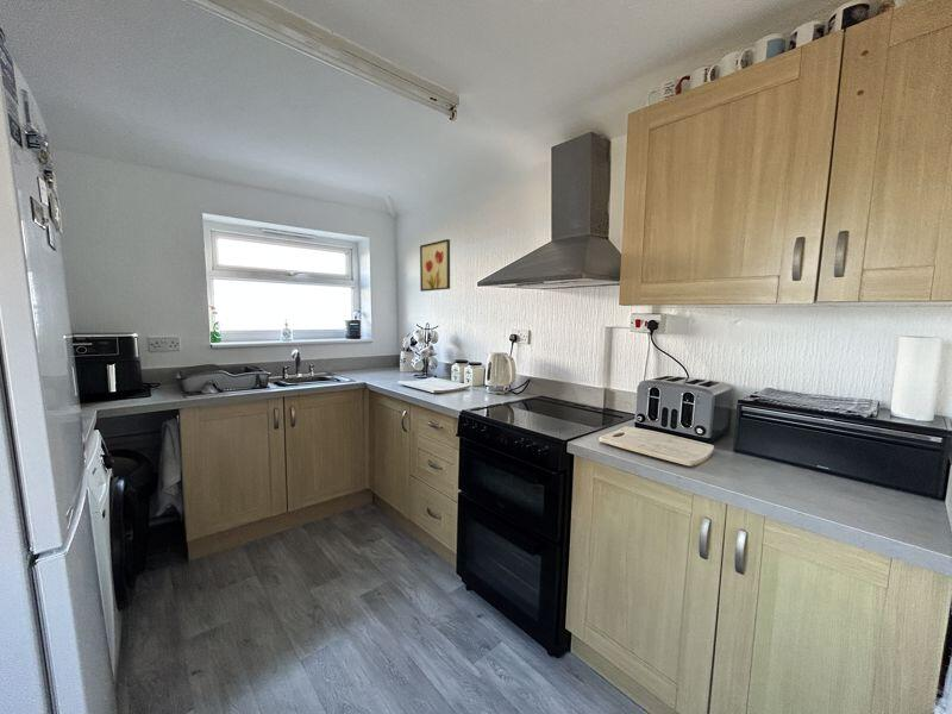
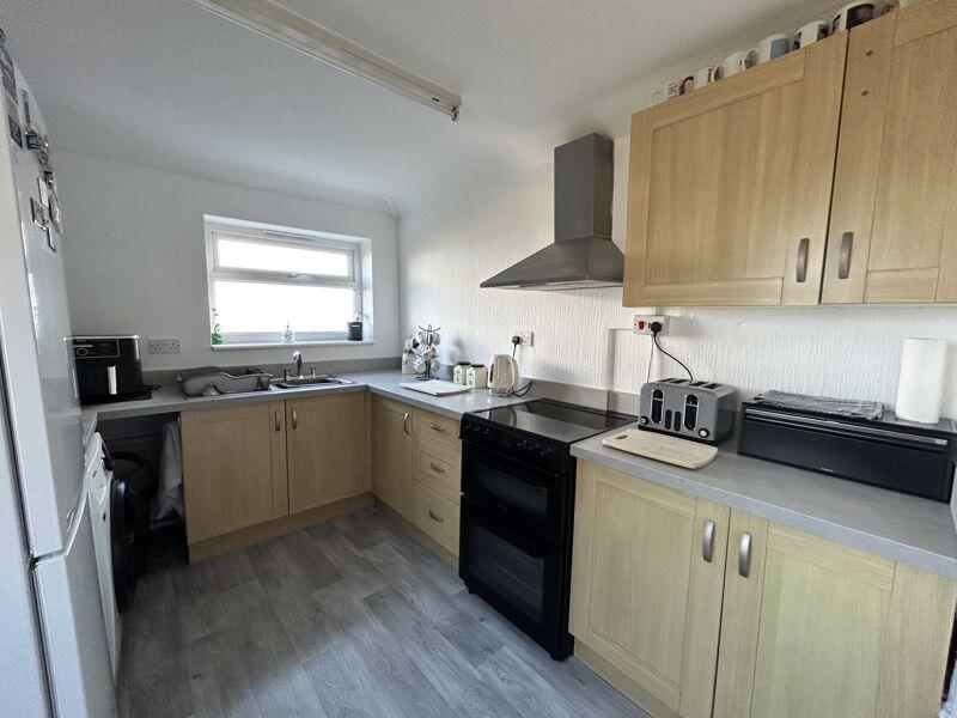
- wall art [419,238,451,293]
